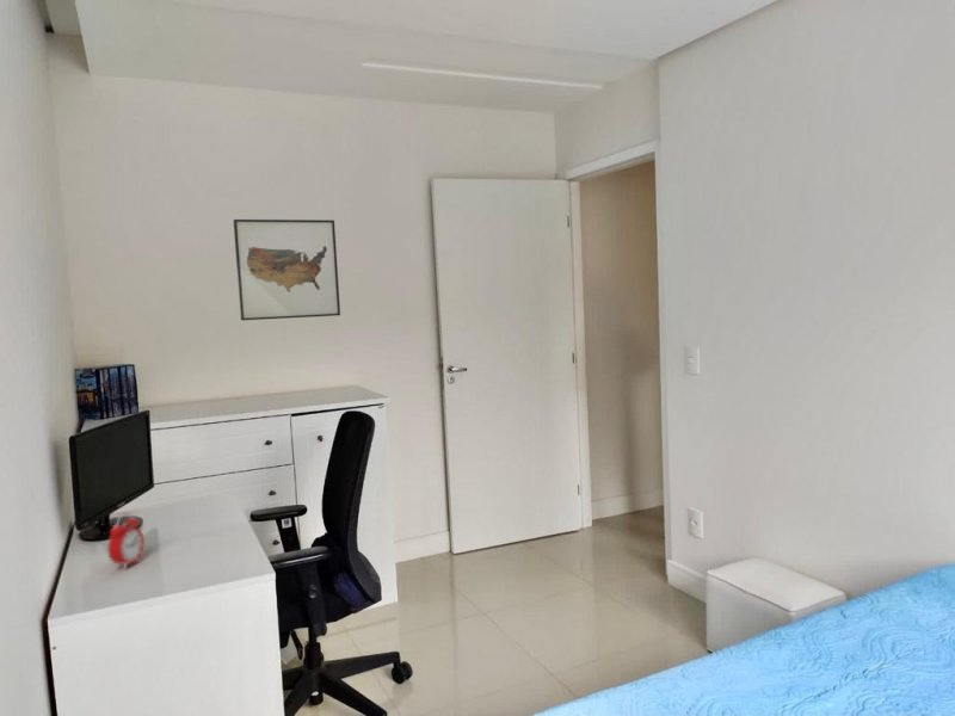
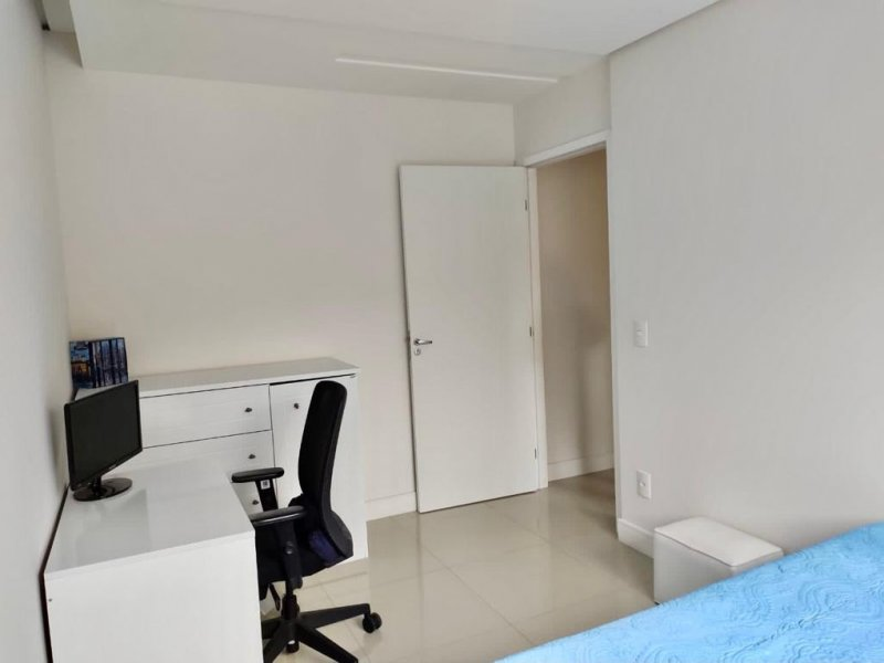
- alarm clock [106,511,146,570]
- wall art [233,218,341,321]
